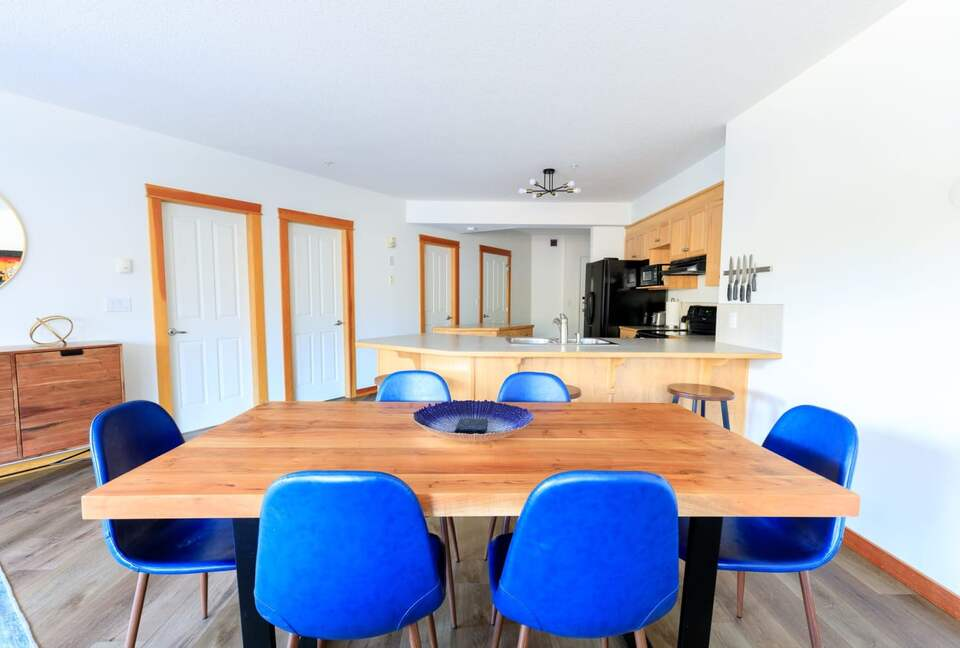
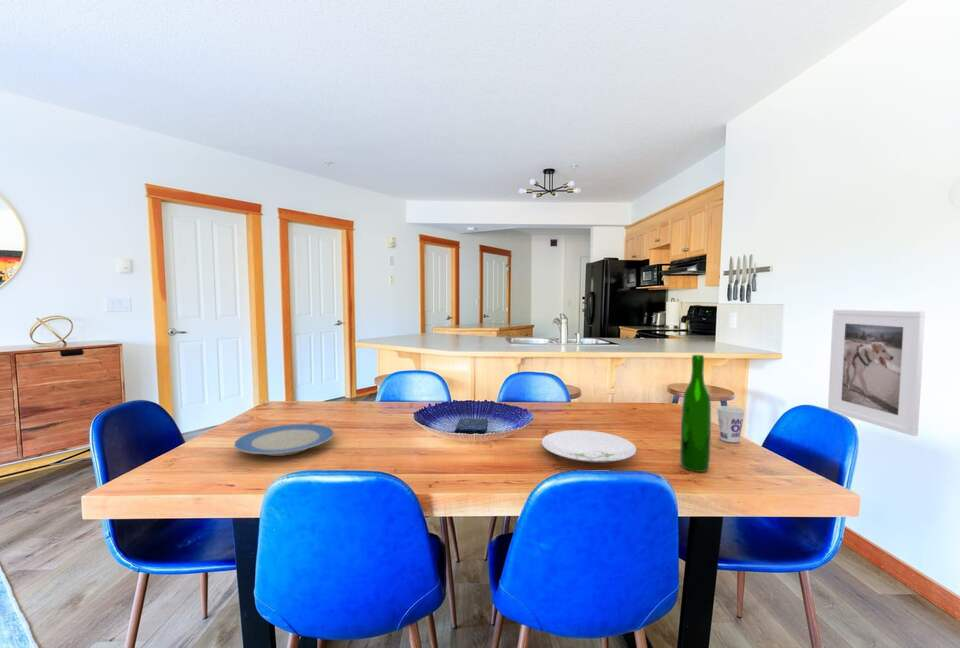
+ cup [716,405,746,444]
+ wine bottle [679,354,712,473]
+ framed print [827,308,926,437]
+ plate [540,429,638,464]
+ plate [233,423,335,457]
